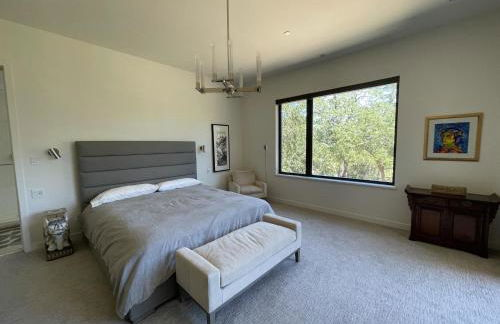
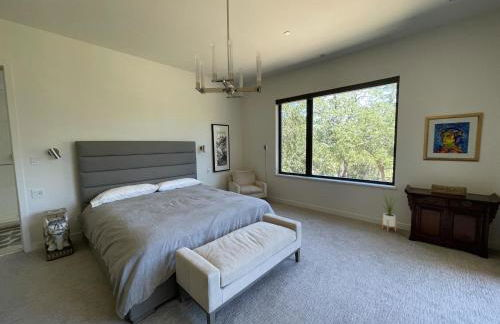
+ house plant [378,190,399,232]
